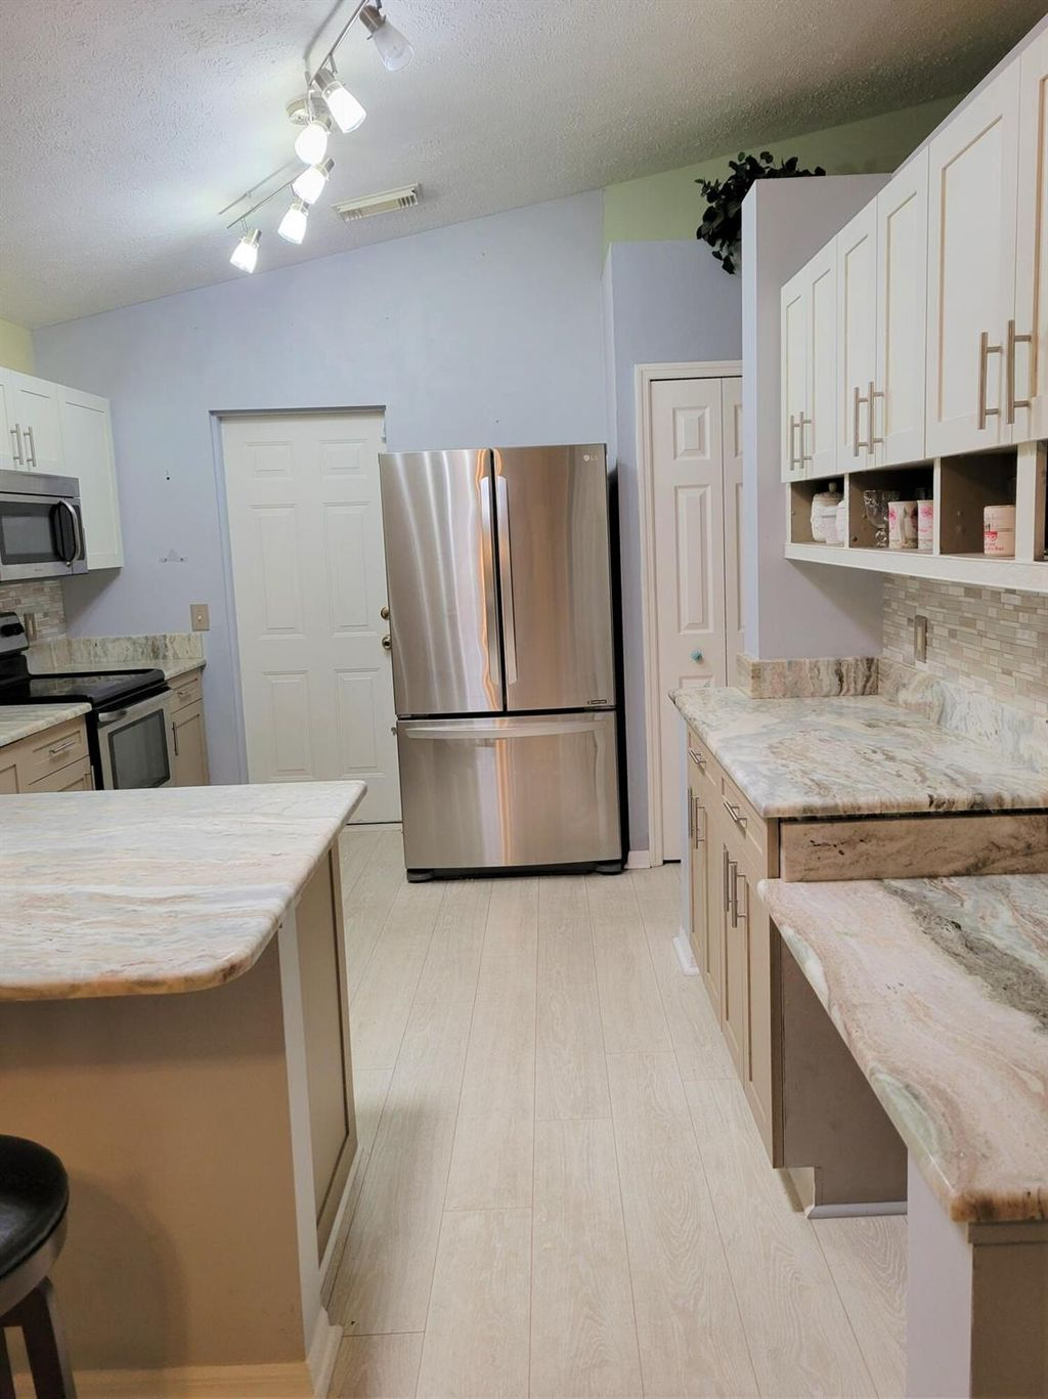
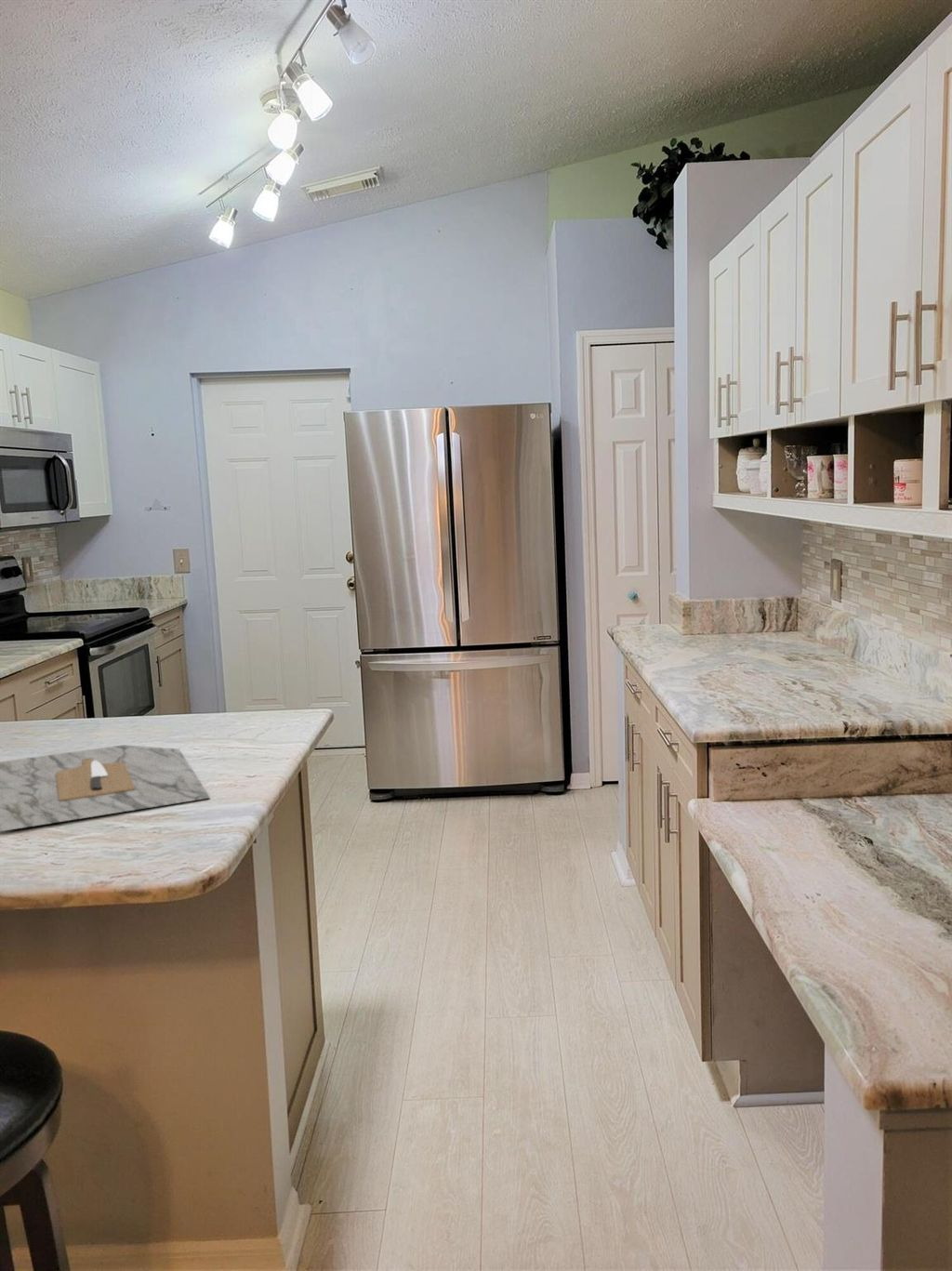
+ cutting board [0,744,211,832]
